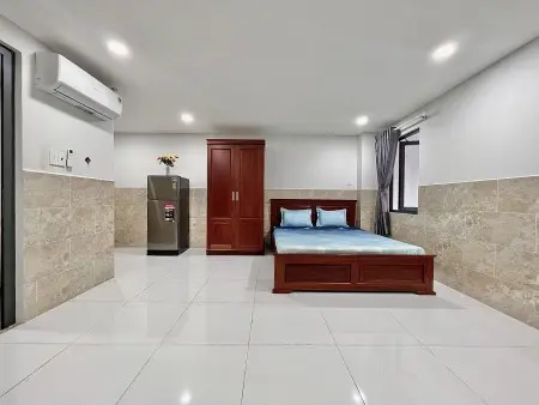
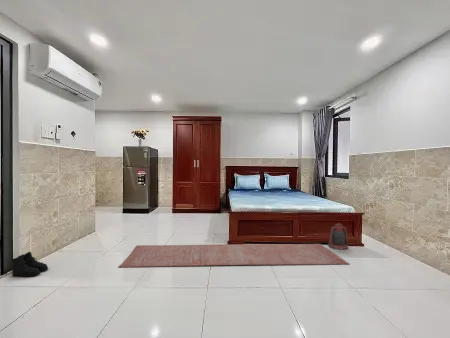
+ lantern [327,222,350,250]
+ boots [10,251,49,278]
+ rug [118,243,351,268]
